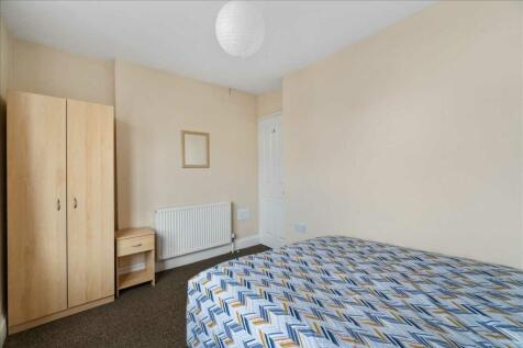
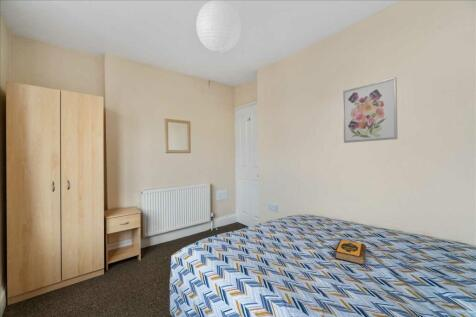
+ hardback book [334,238,367,266]
+ wall art [342,76,399,144]
